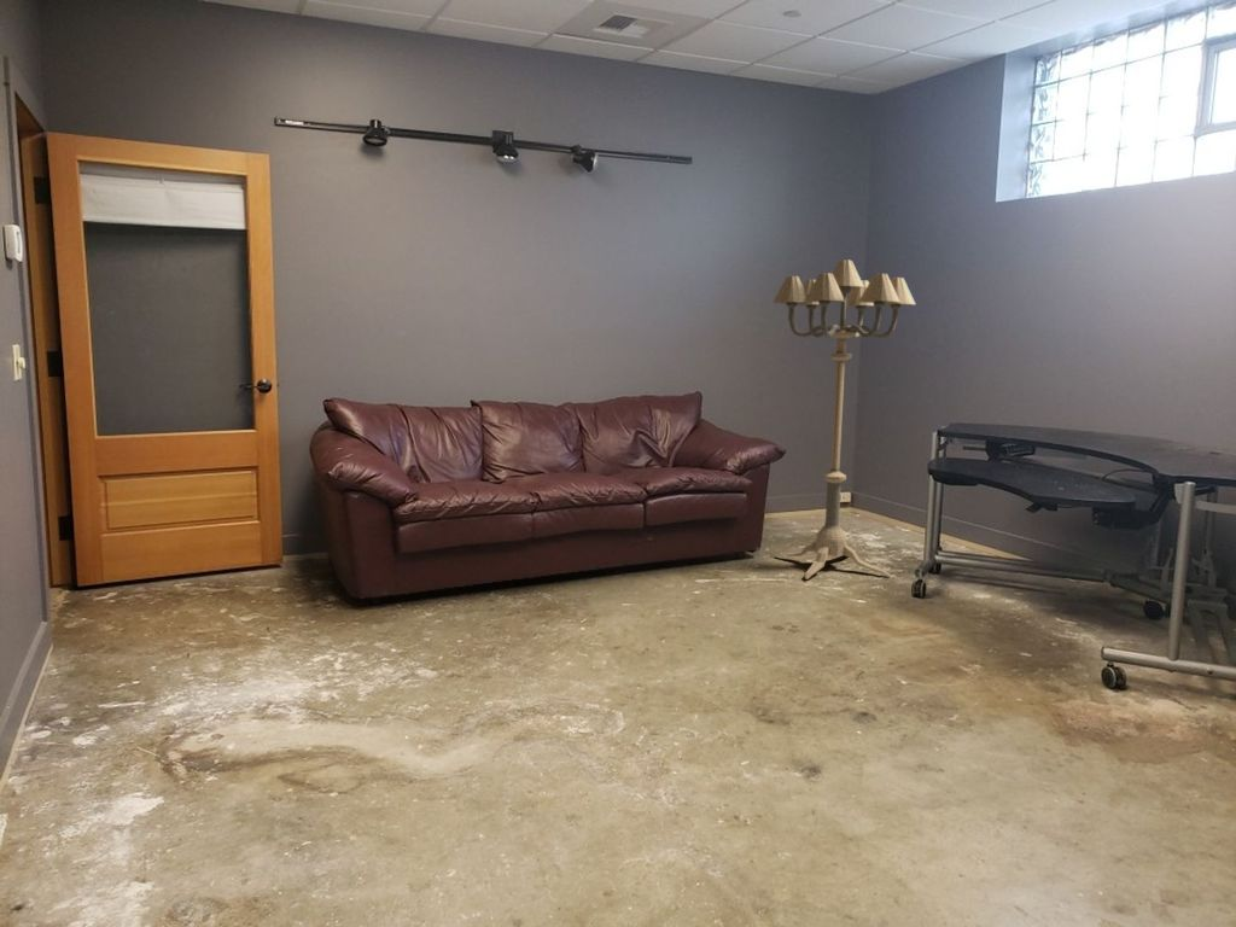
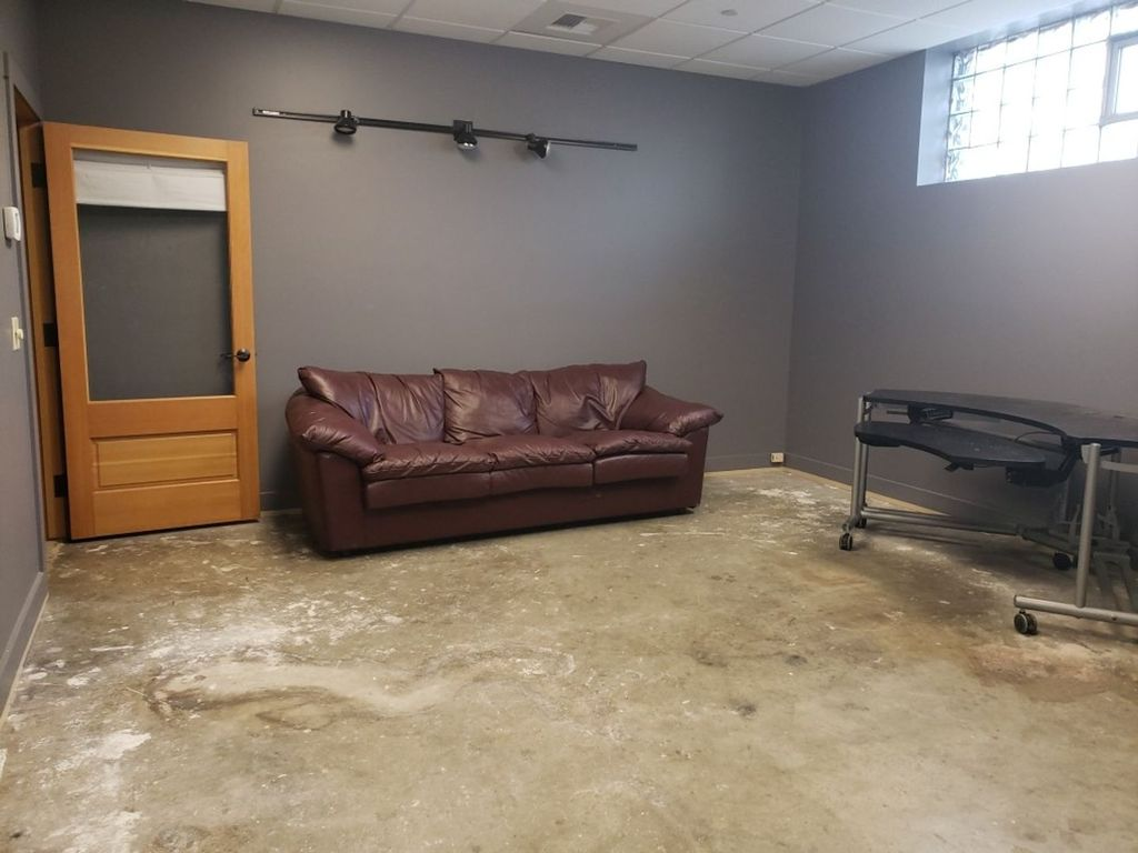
- floor lamp [771,258,916,581]
